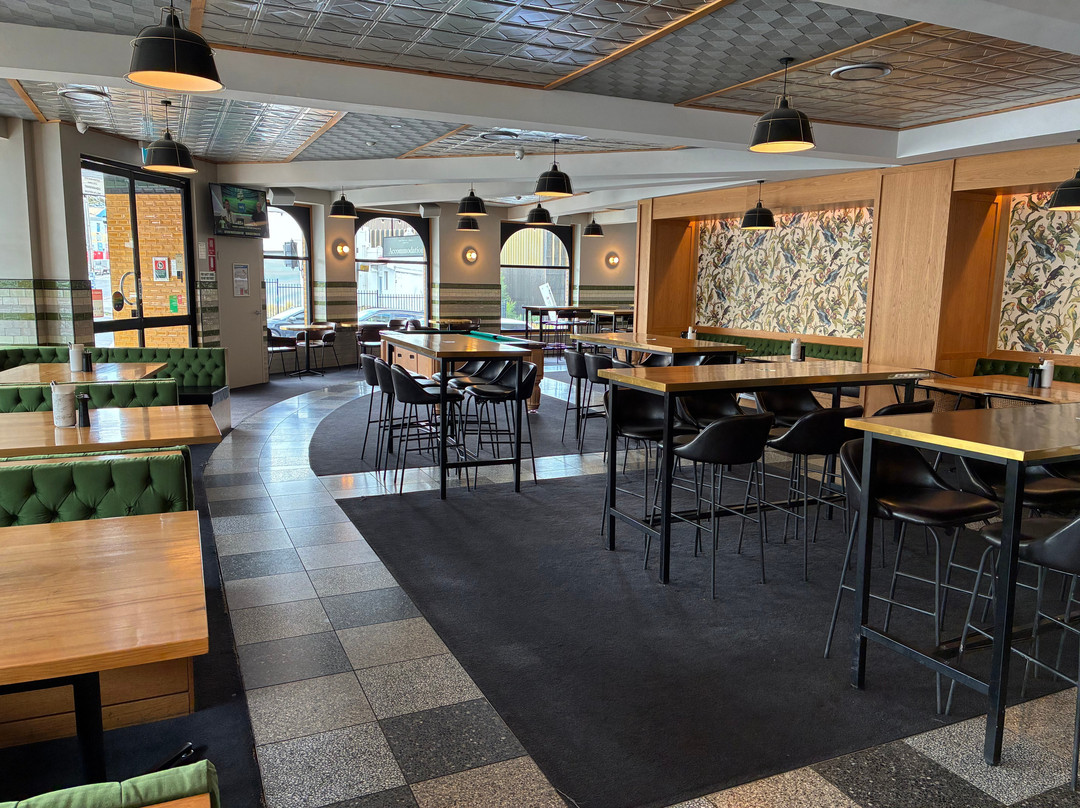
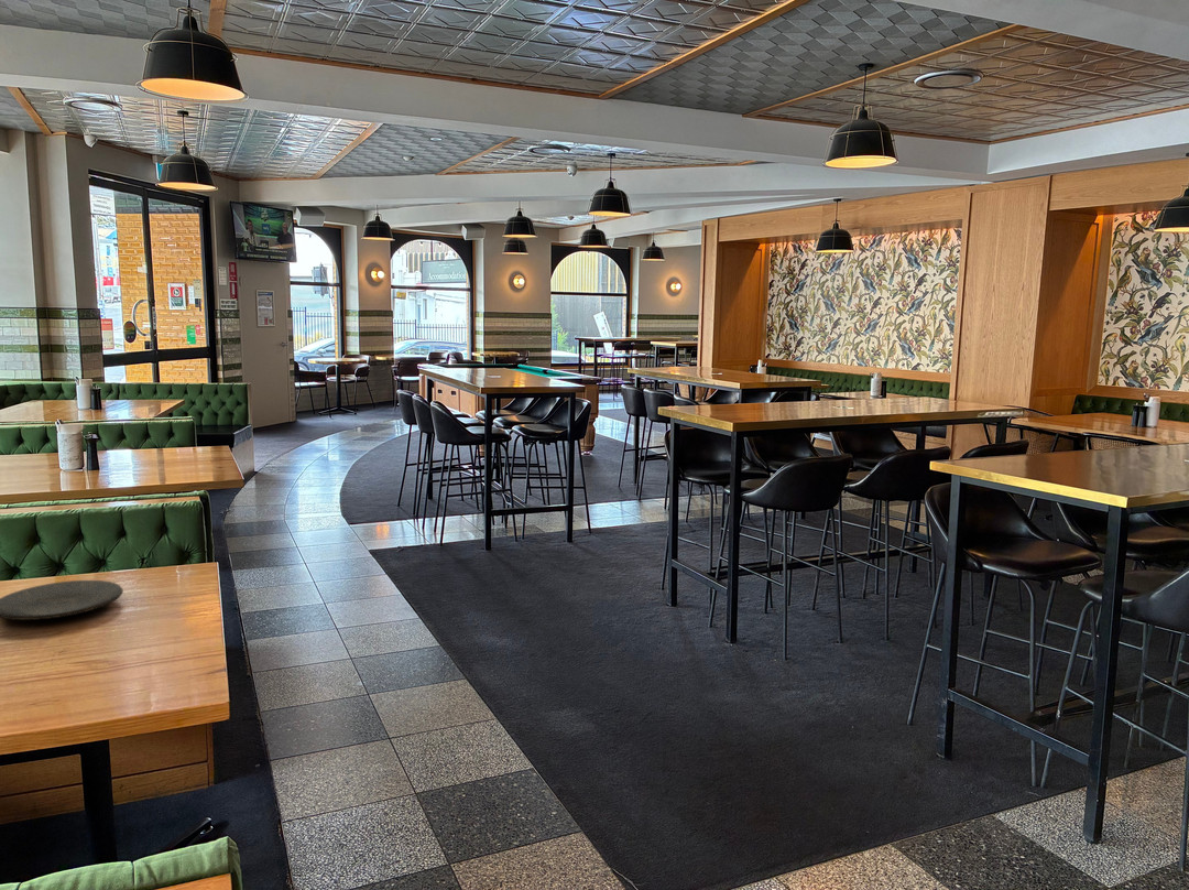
+ plate [0,579,124,621]
